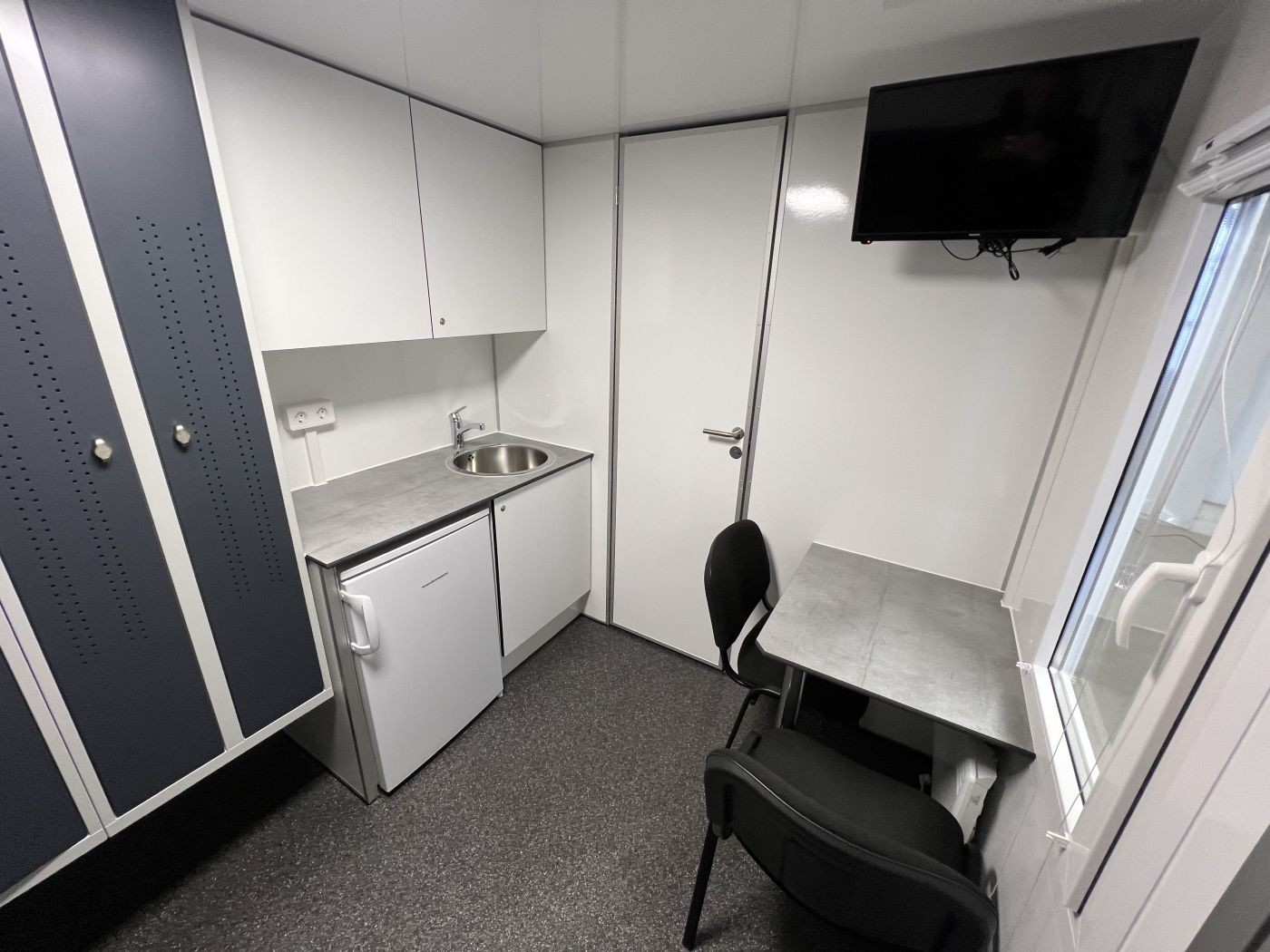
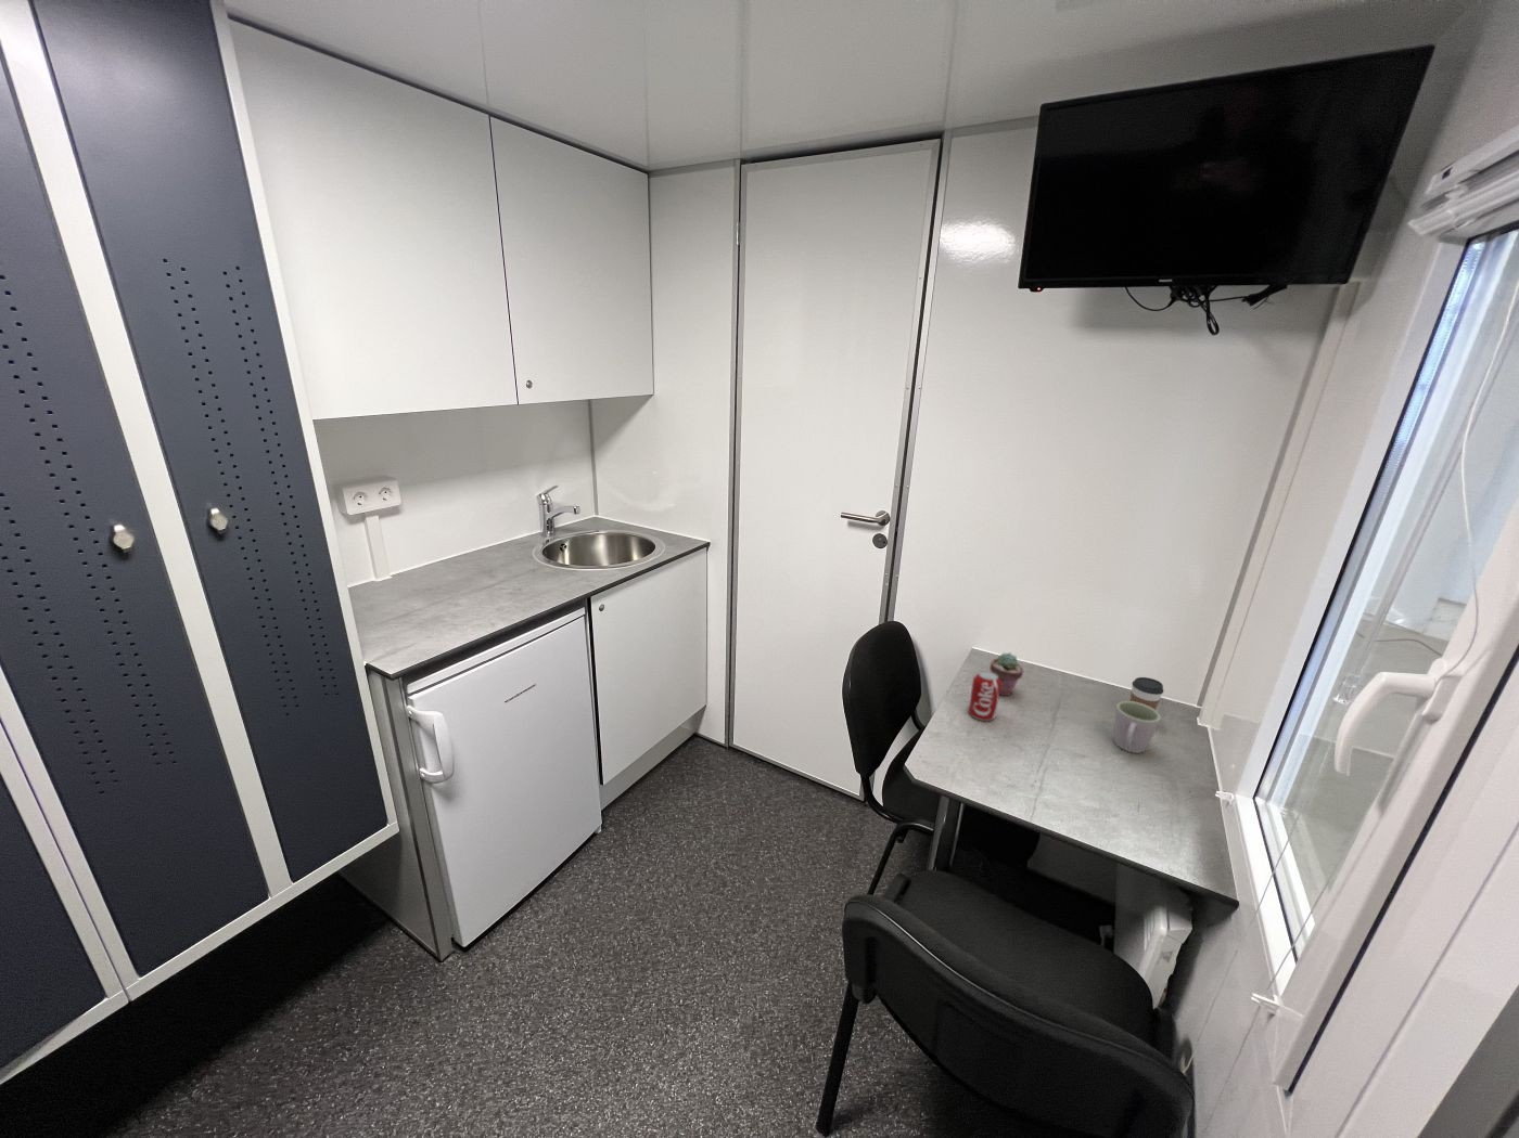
+ beverage can [966,669,1001,722]
+ coffee cup [1129,677,1164,711]
+ potted succulent [988,651,1025,697]
+ mug [1114,700,1163,754]
